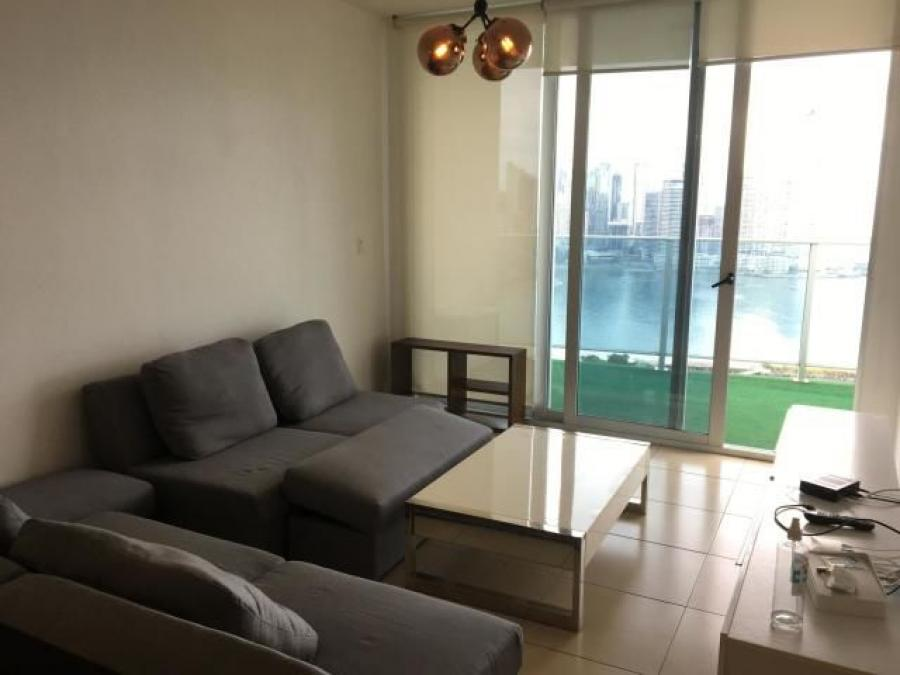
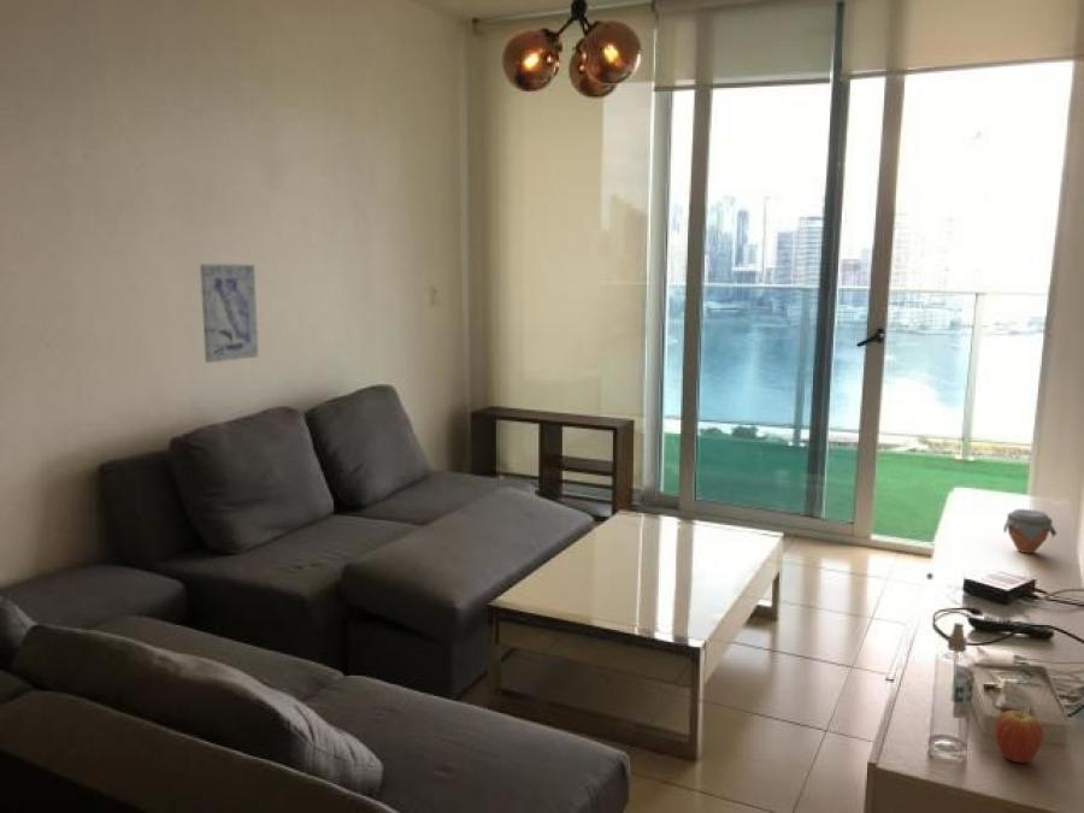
+ fruit [994,709,1044,764]
+ jar [1002,508,1059,554]
+ wall art [199,263,259,364]
